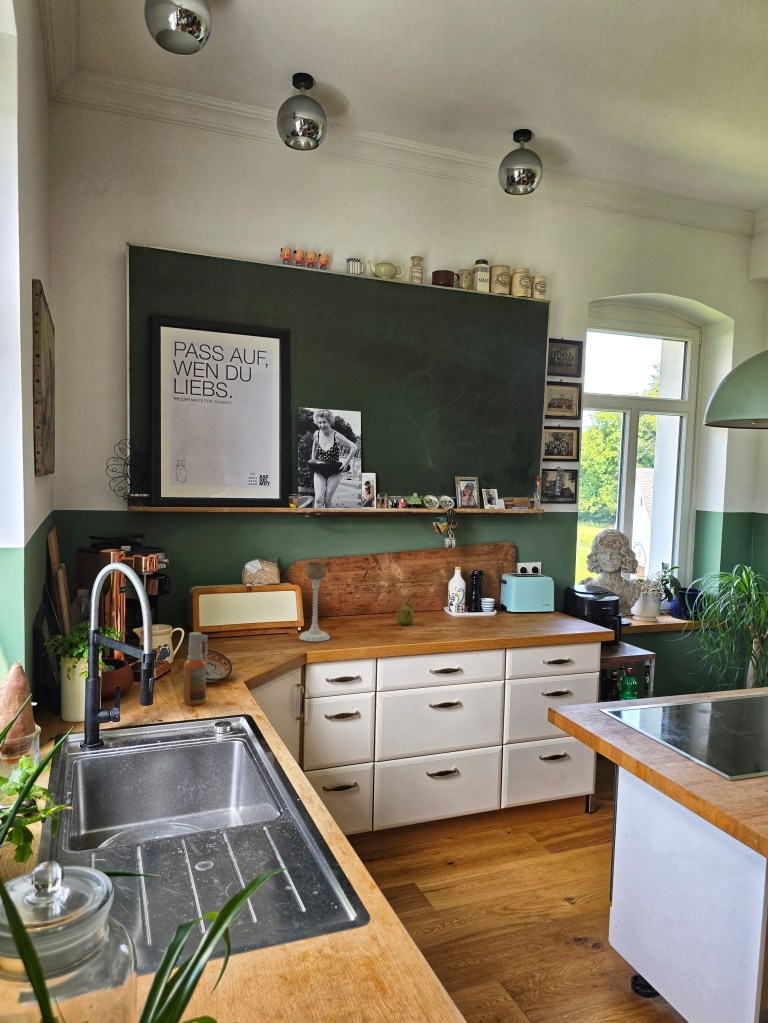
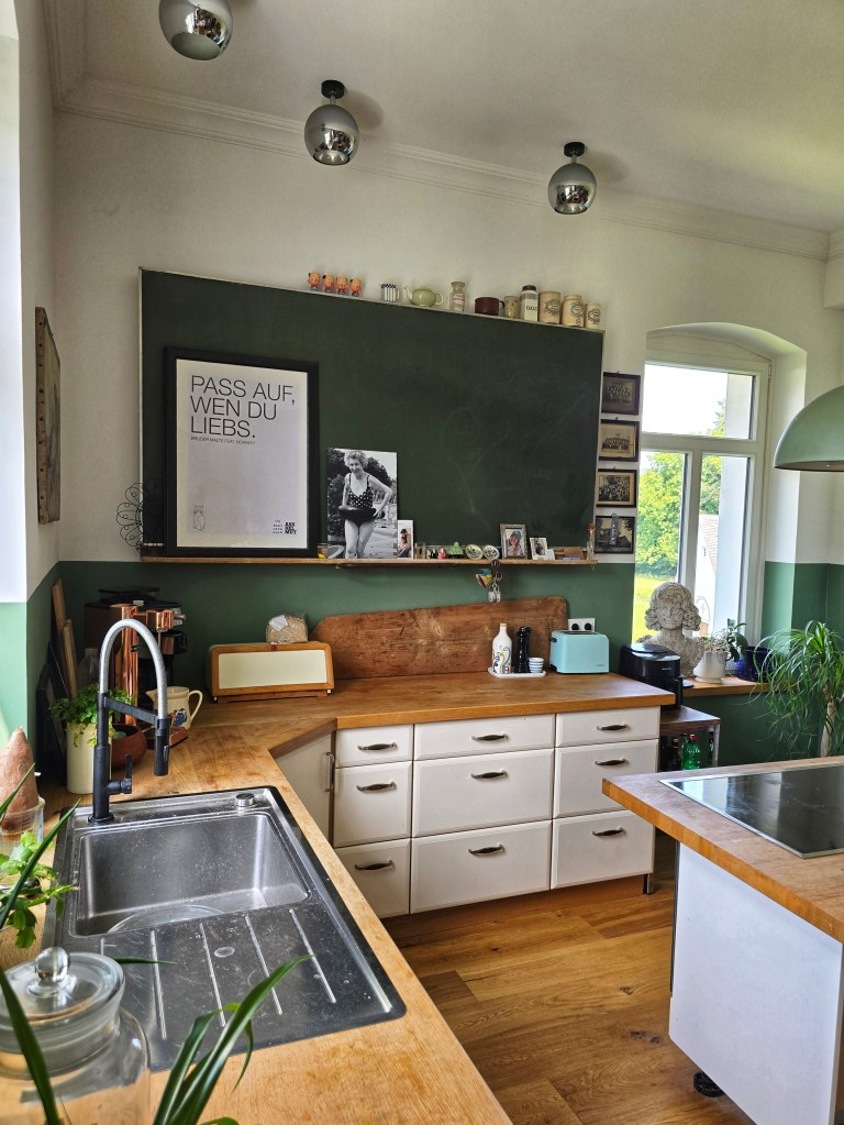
- fruit [395,596,415,626]
- bowl [202,649,233,683]
- candle holder [298,561,331,643]
- spray bottle [183,631,209,706]
